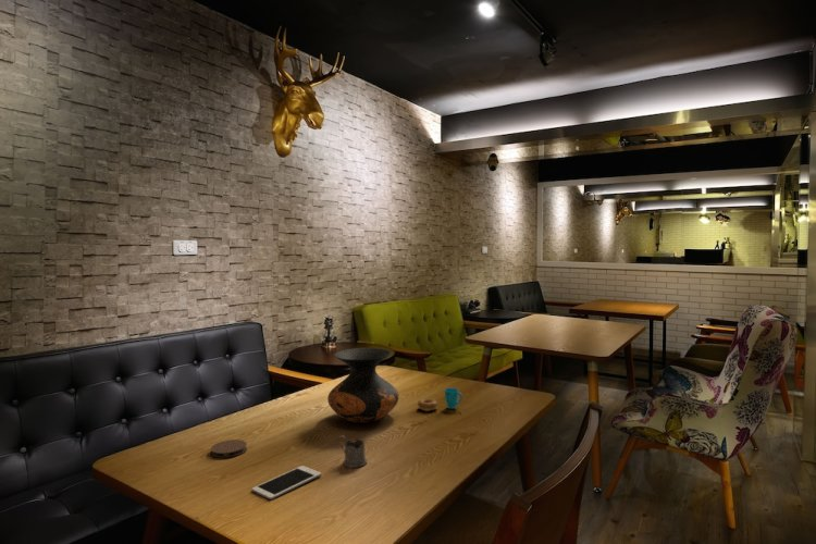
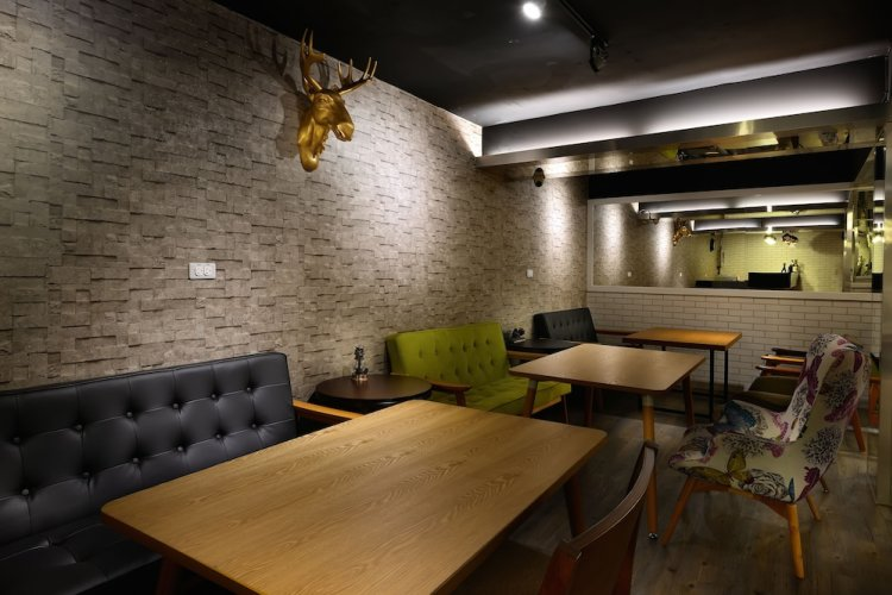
- cell phone [251,465,322,500]
- vase [326,347,400,424]
- cup [417,387,463,411]
- coaster [210,438,248,459]
- tea glass holder [337,435,368,469]
